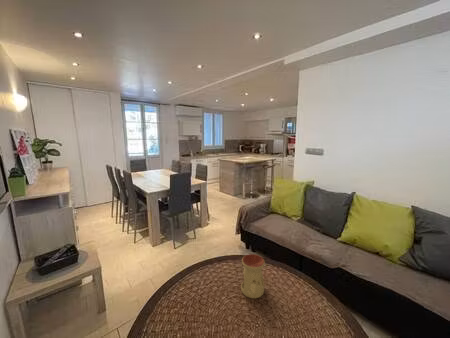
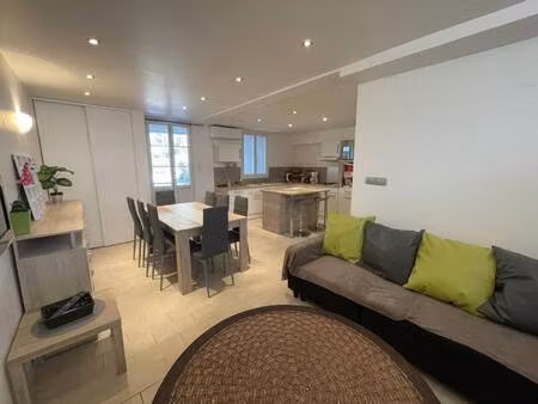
- oil burner [240,253,266,299]
